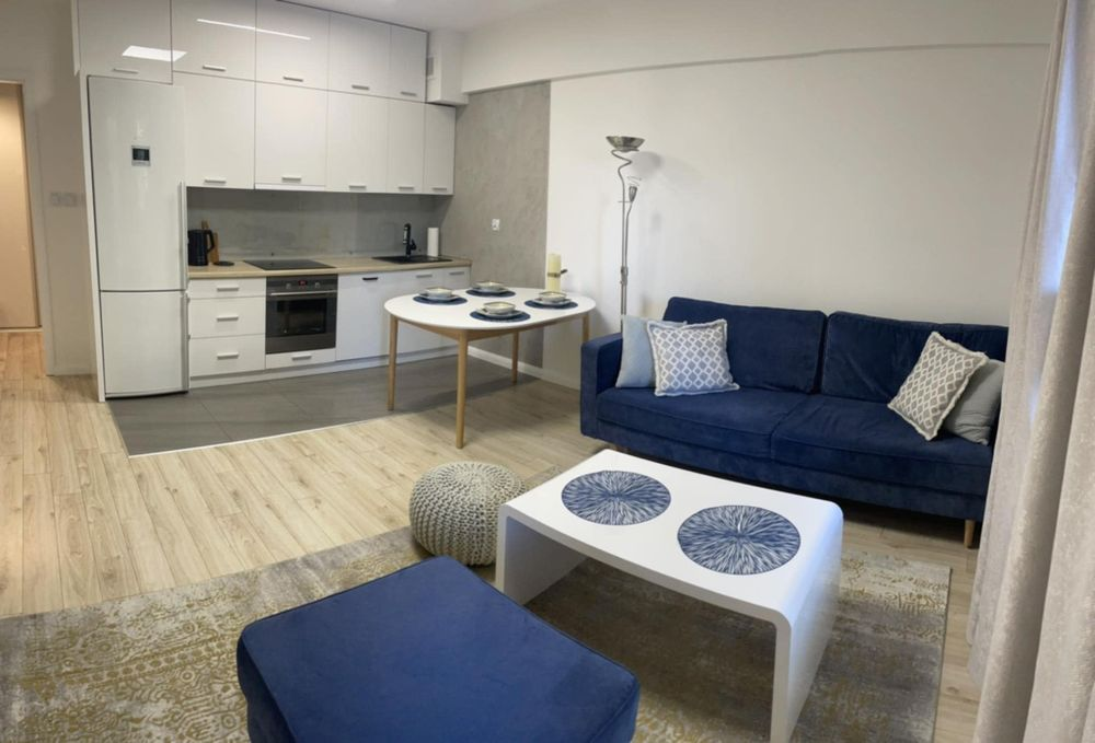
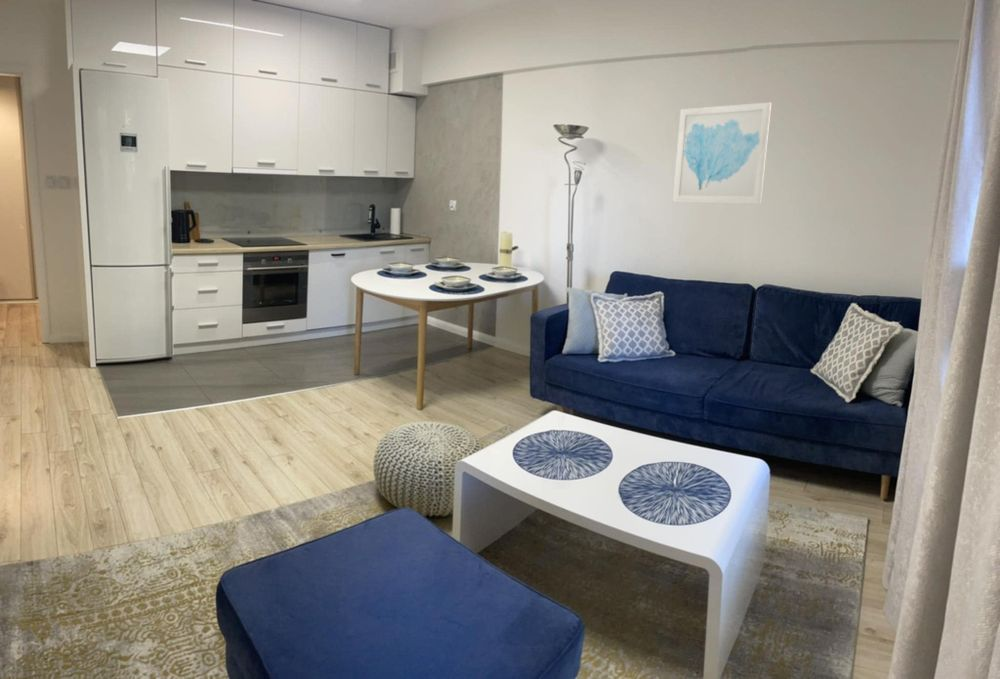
+ wall art [672,101,772,205]
